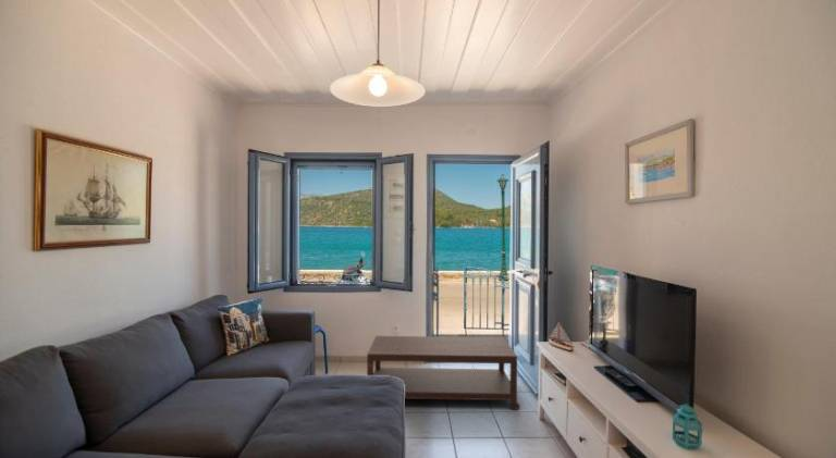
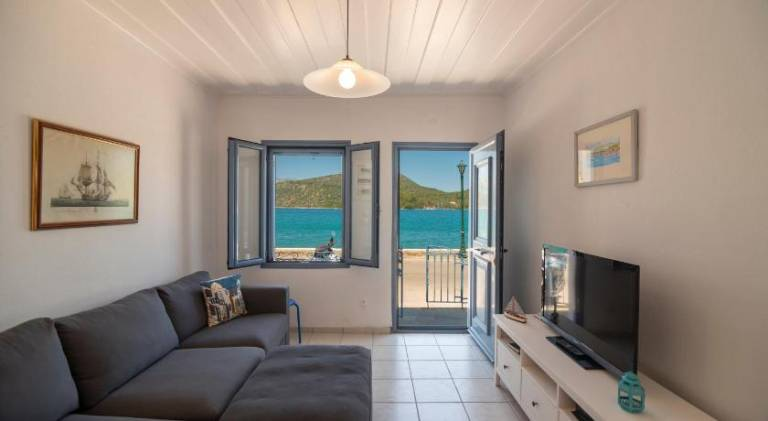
- coffee table [366,335,521,410]
